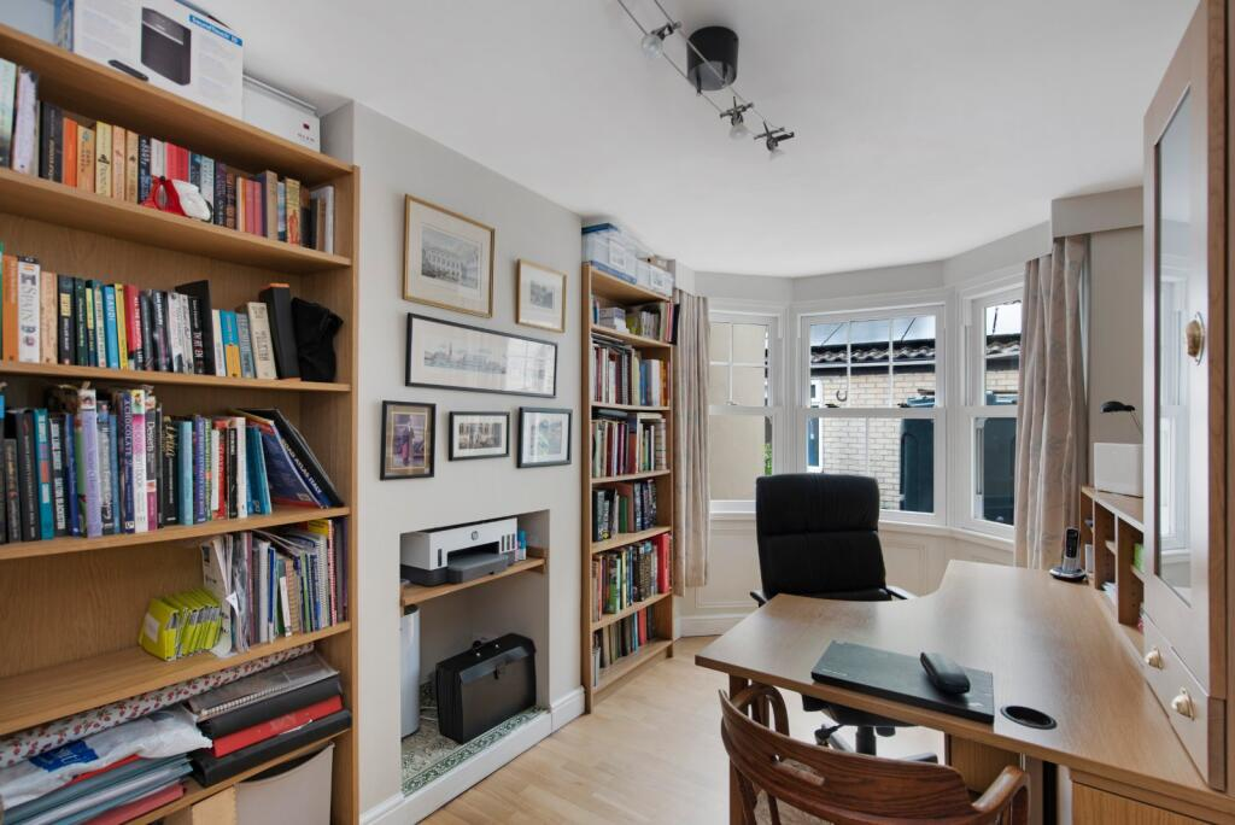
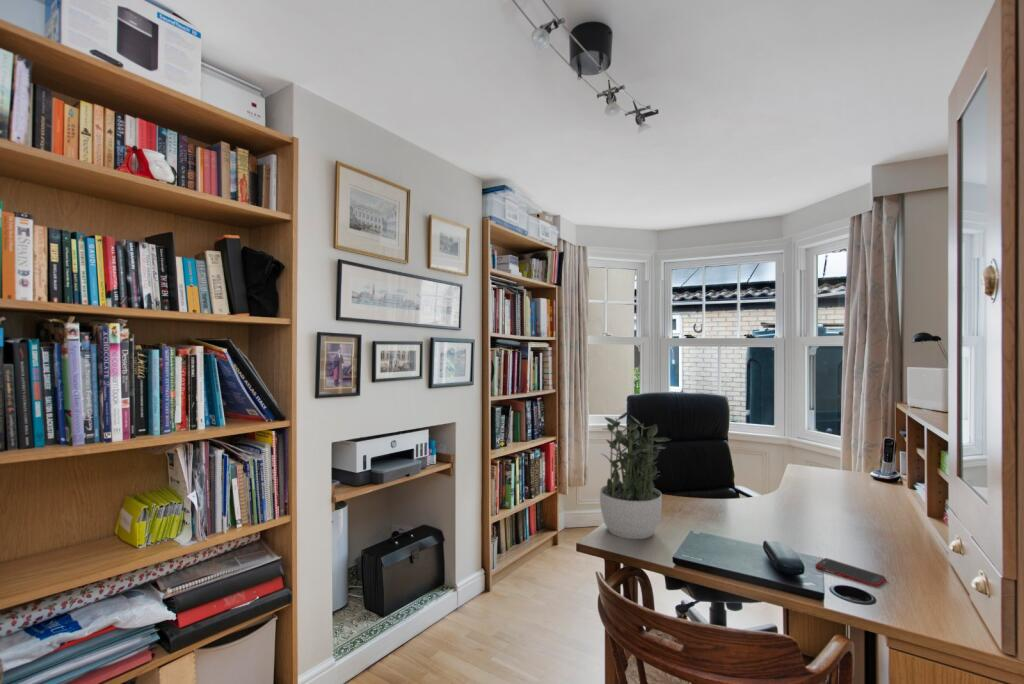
+ cell phone [814,557,887,588]
+ potted plant [599,410,672,540]
